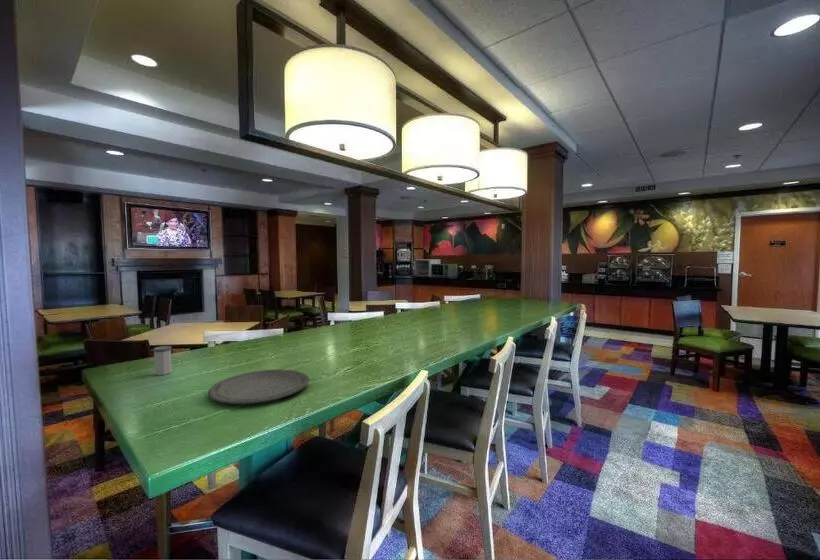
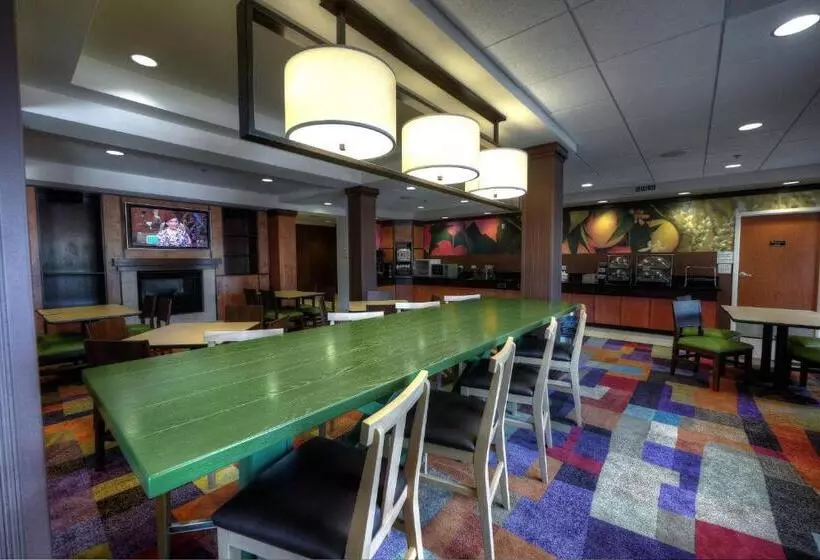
- salt shaker [152,345,173,376]
- plate [208,368,310,405]
